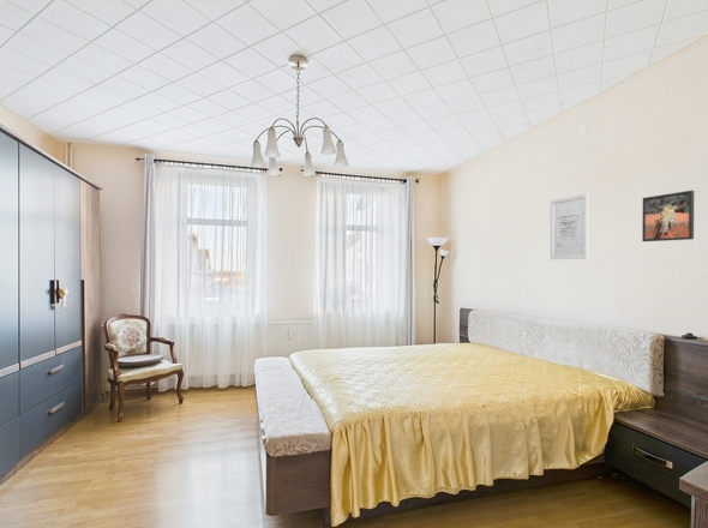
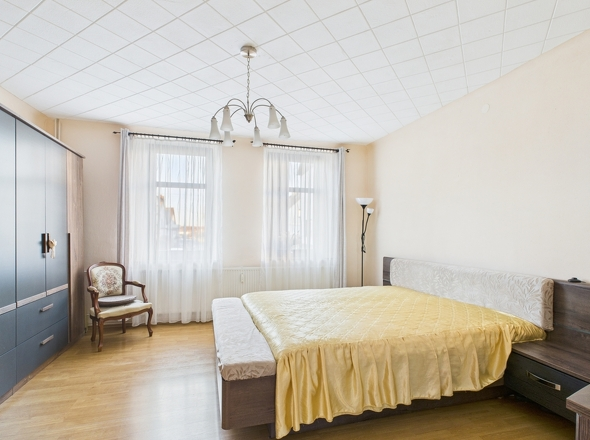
- wall art [548,192,589,260]
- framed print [641,190,695,242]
